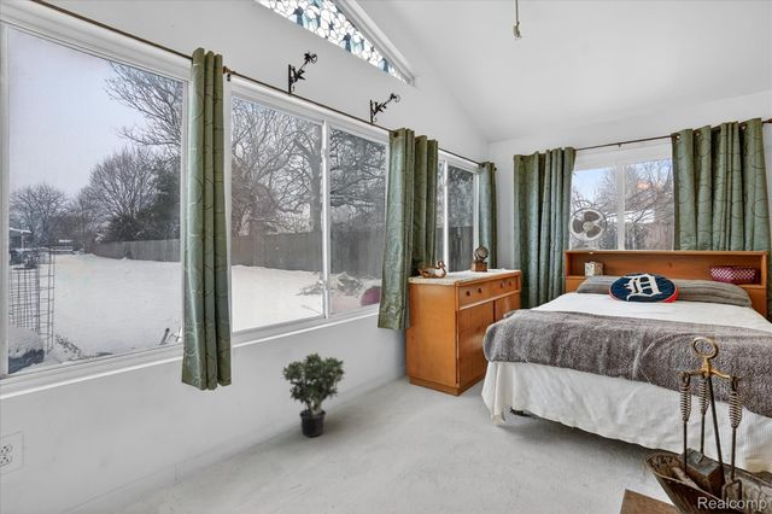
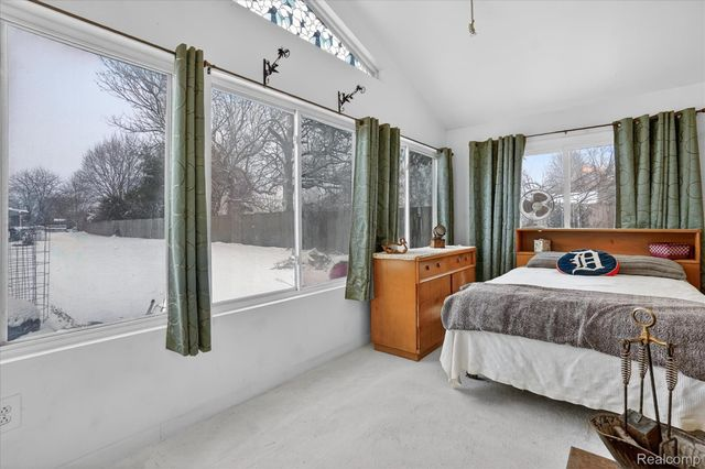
- potted plant [280,351,347,438]
